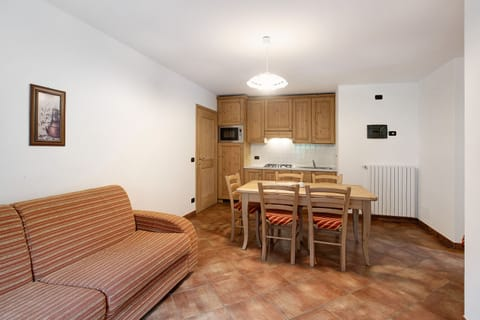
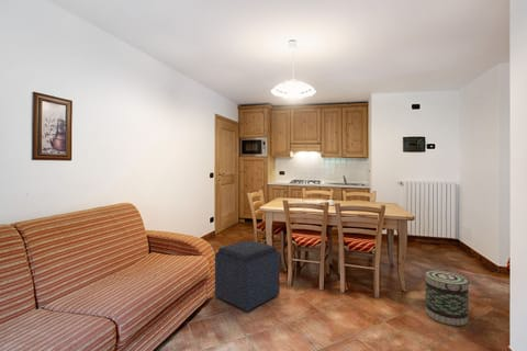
+ basket [424,270,471,327]
+ ottoman [214,239,281,313]
